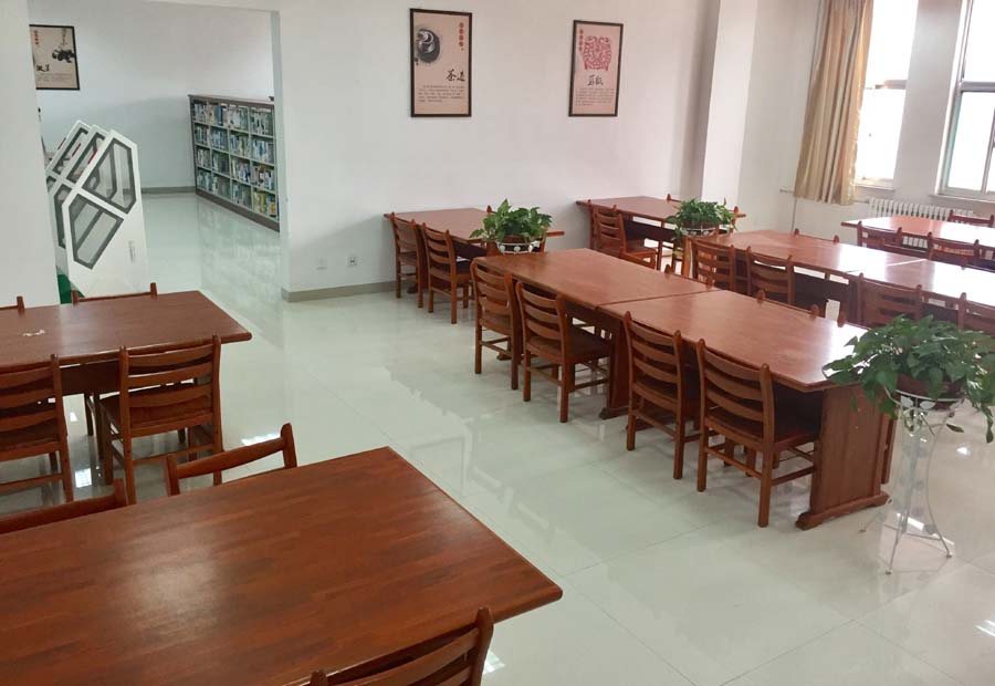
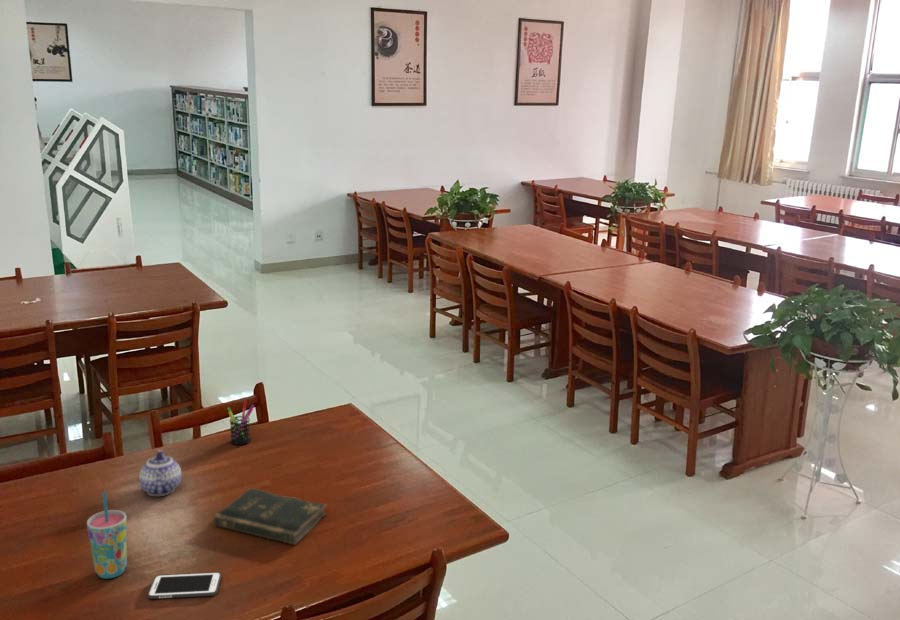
+ bible [213,487,327,546]
+ teapot [138,449,182,497]
+ cell phone [147,571,222,600]
+ cup [86,491,128,579]
+ pen holder [226,400,255,446]
